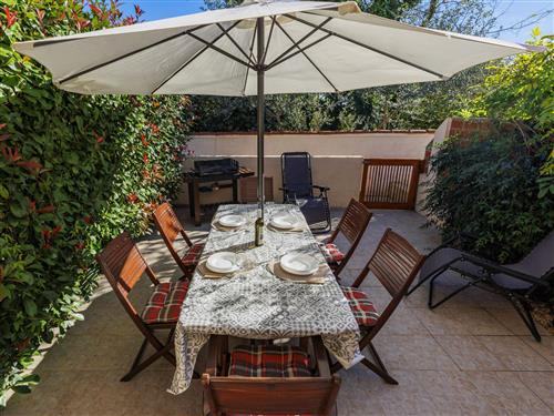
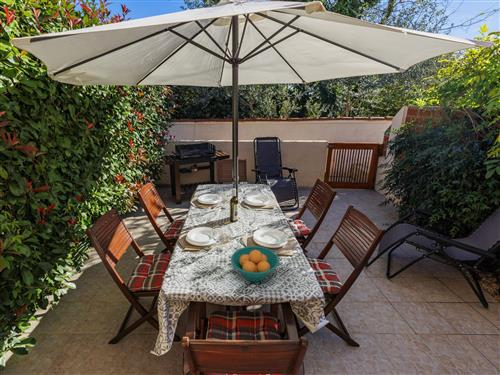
+ fruit bowl [230,245,280,282]
